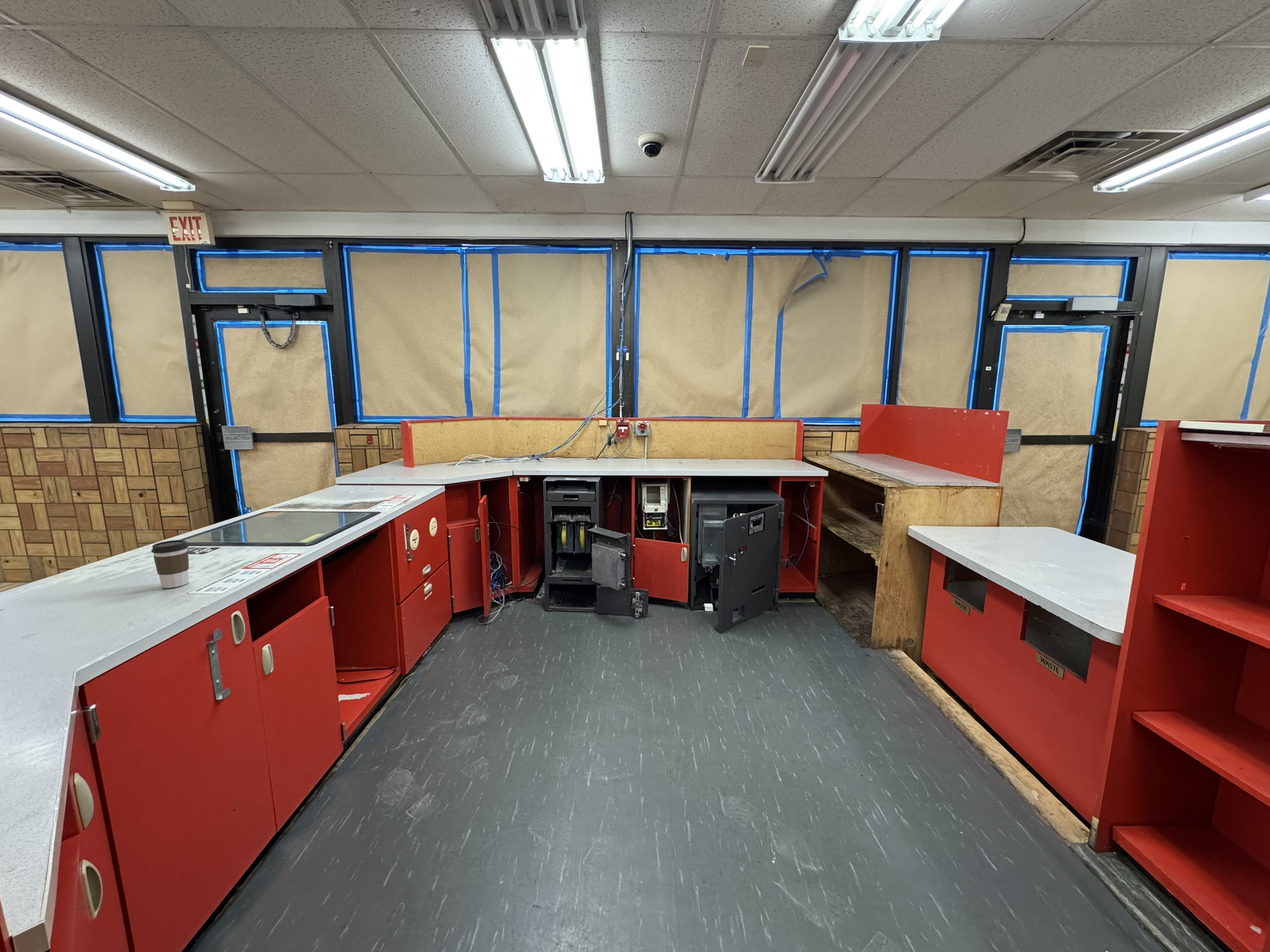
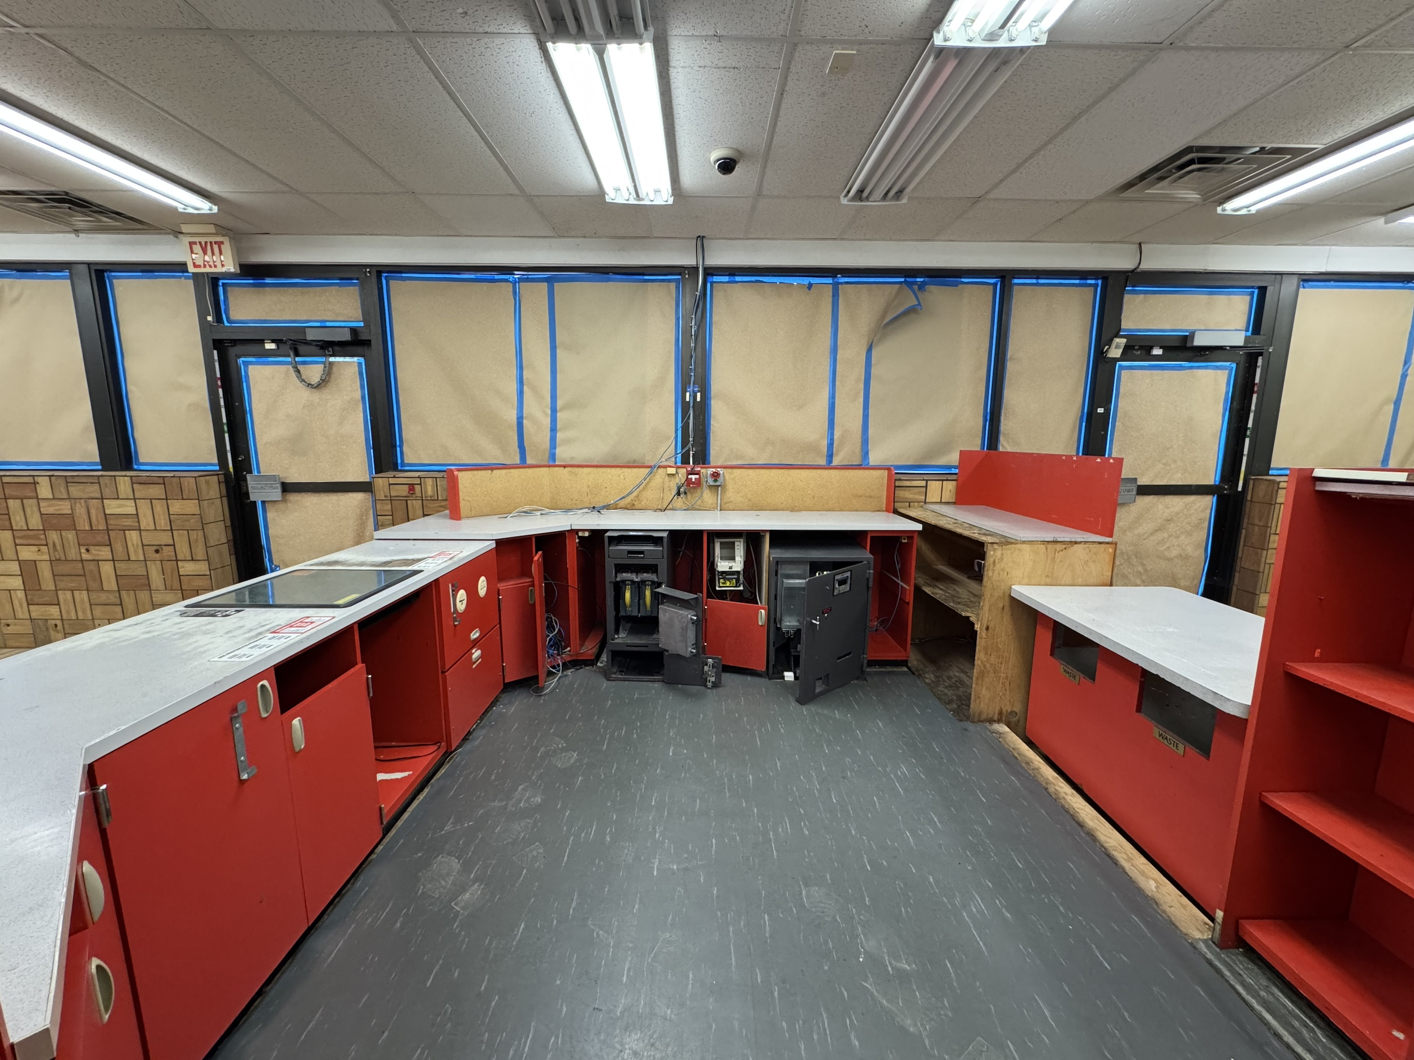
- coffee cup [151,540,189,588]
